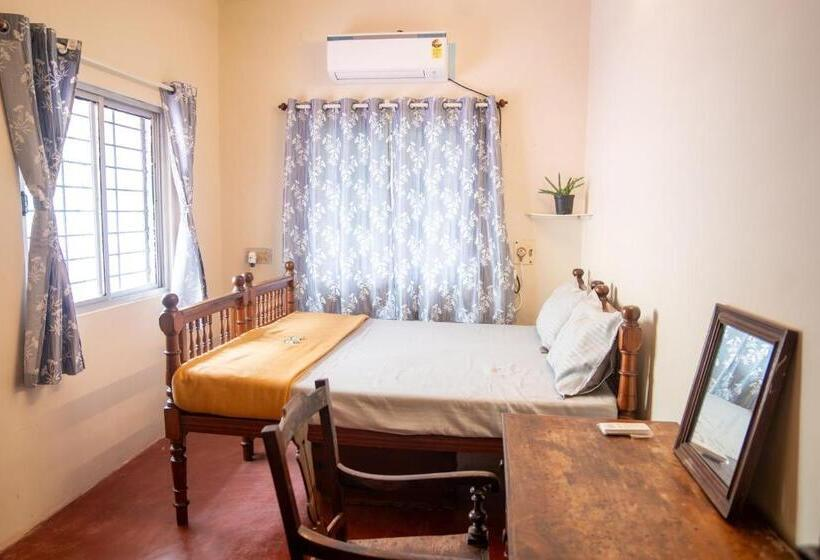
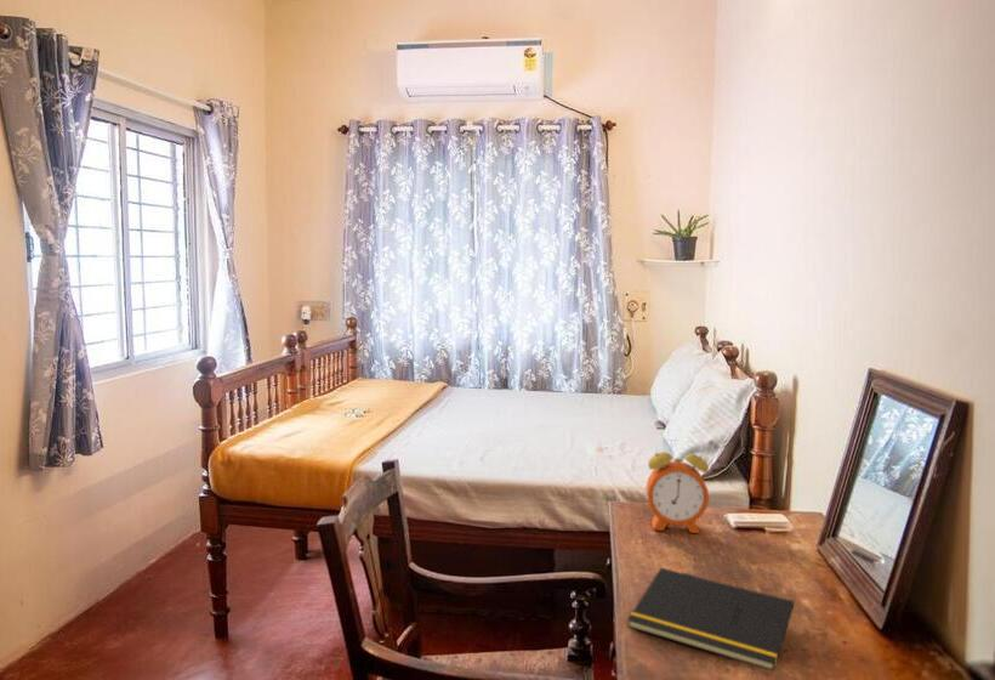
+ notepad [626,567,795,673]
+ alarm clock [644,438,710,534]
